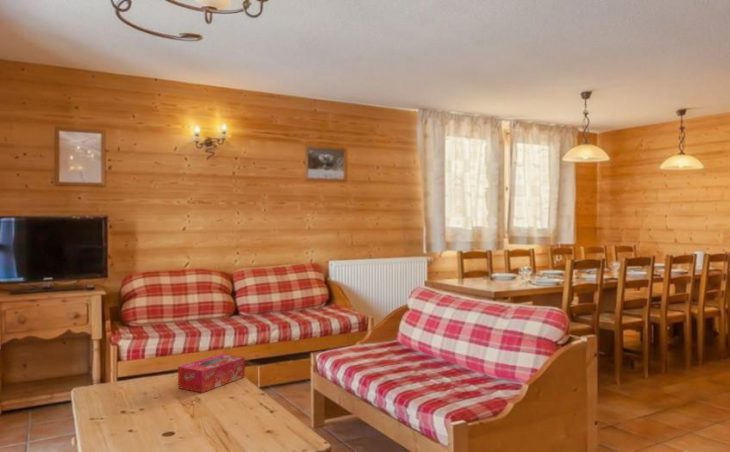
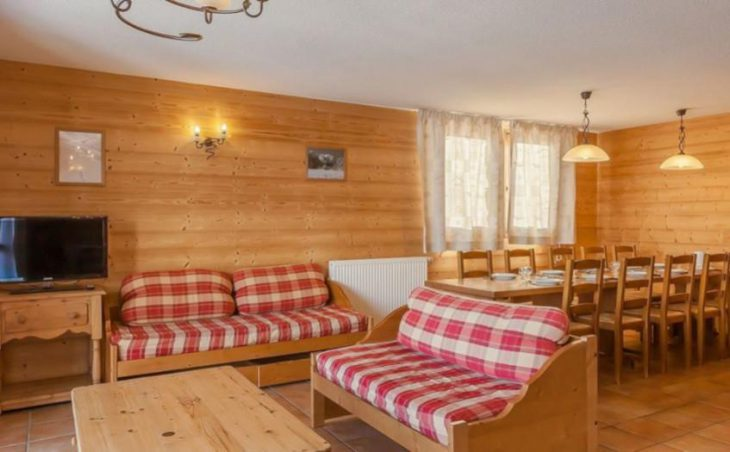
- tissue box [177,353,246,394]
